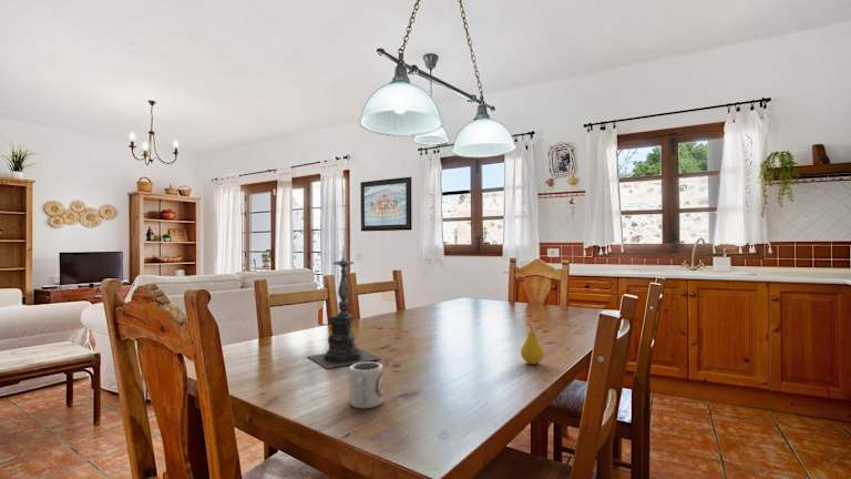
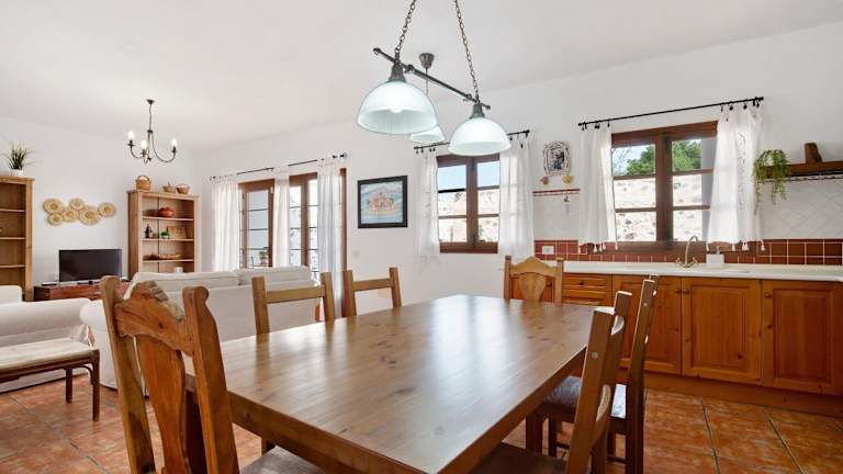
- fruit [520,323,545,365]
- candle holder [307,245,382,369]
- cup [349,360,383,409]
